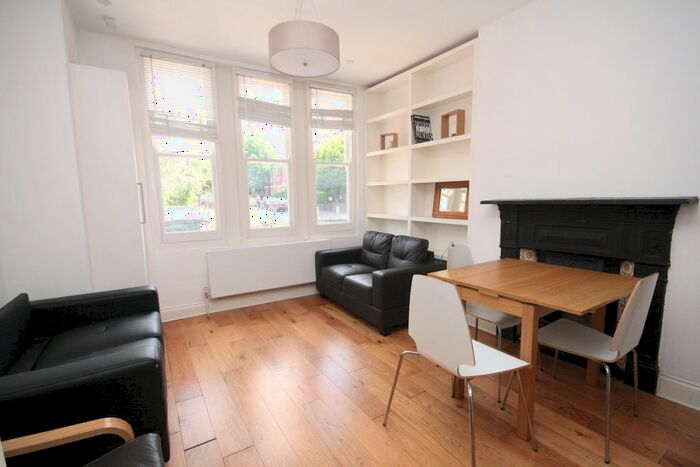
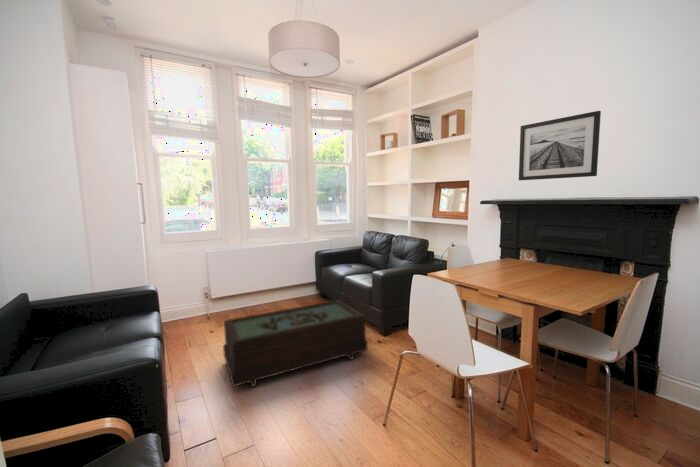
+ coffee table [222,299,369,388]
+ wall art [518,110,602,181]
